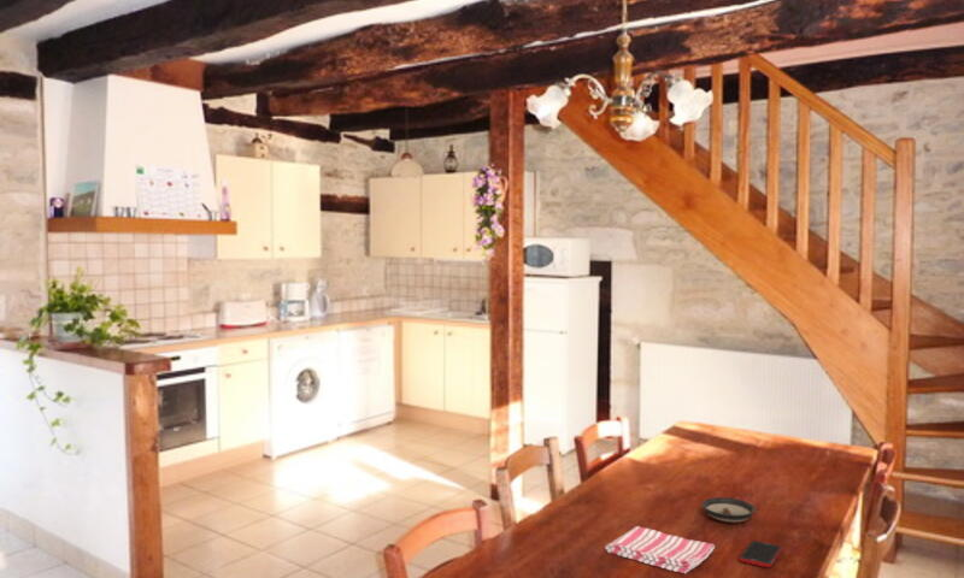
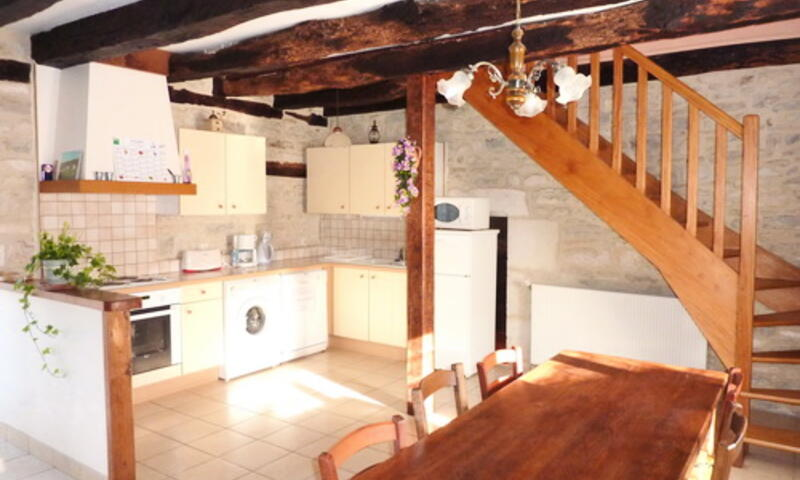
- dish towel [604,525,716,574]
- cell phone [737,538,783,568]
- saucer [700,496,757,524]
